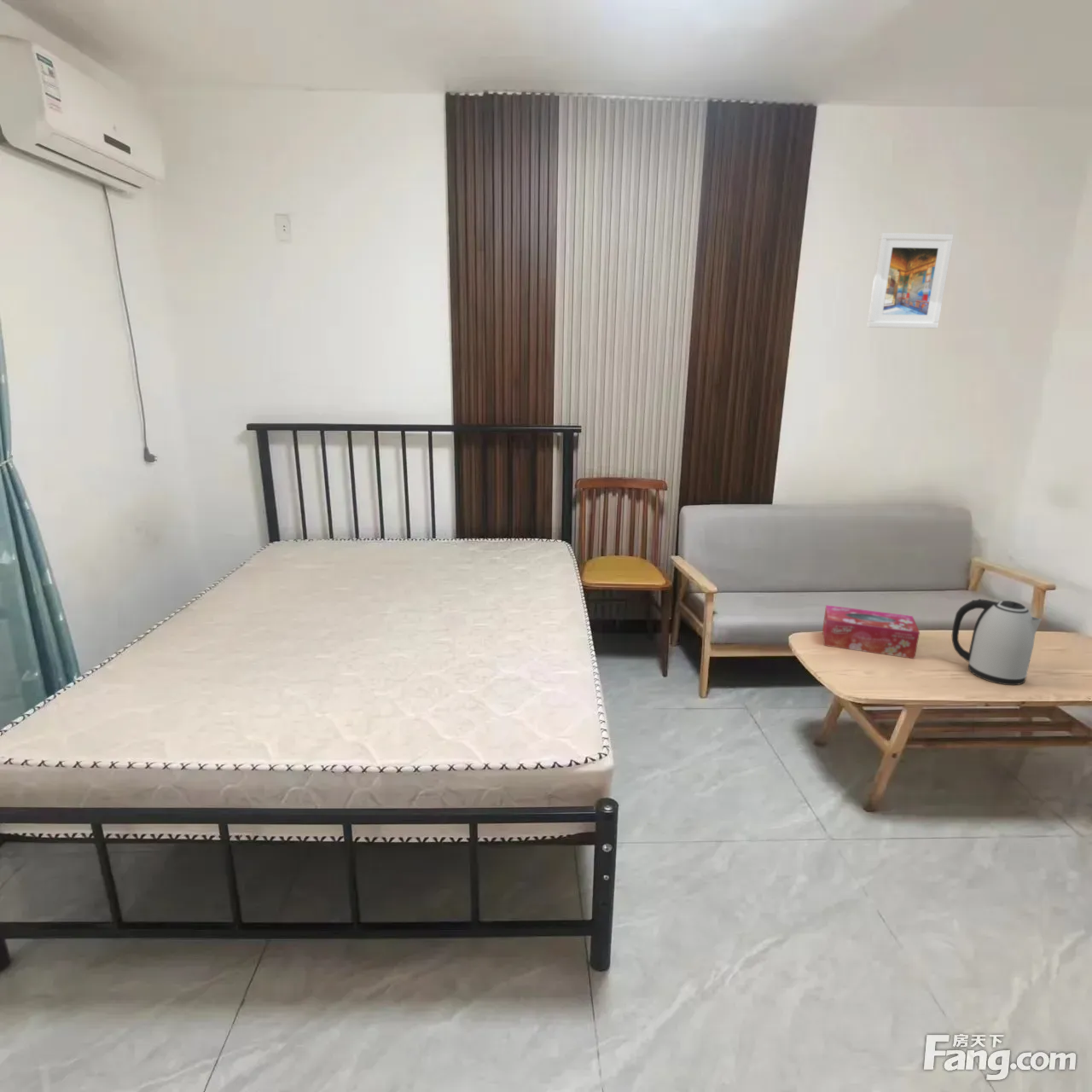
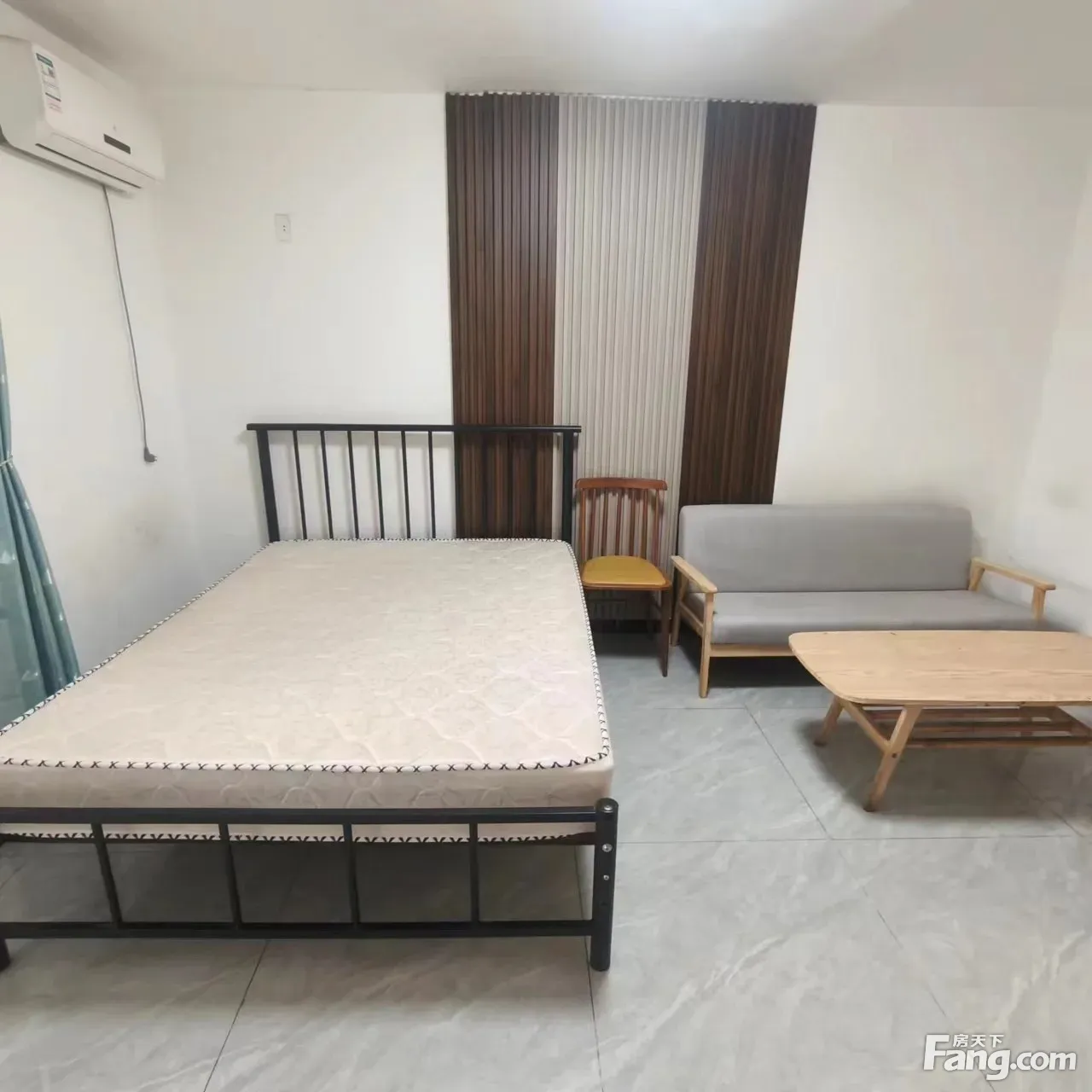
- tissue box [822,604,921,659]
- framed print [866,232,955,329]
- kettle [951,598,1043,686]
